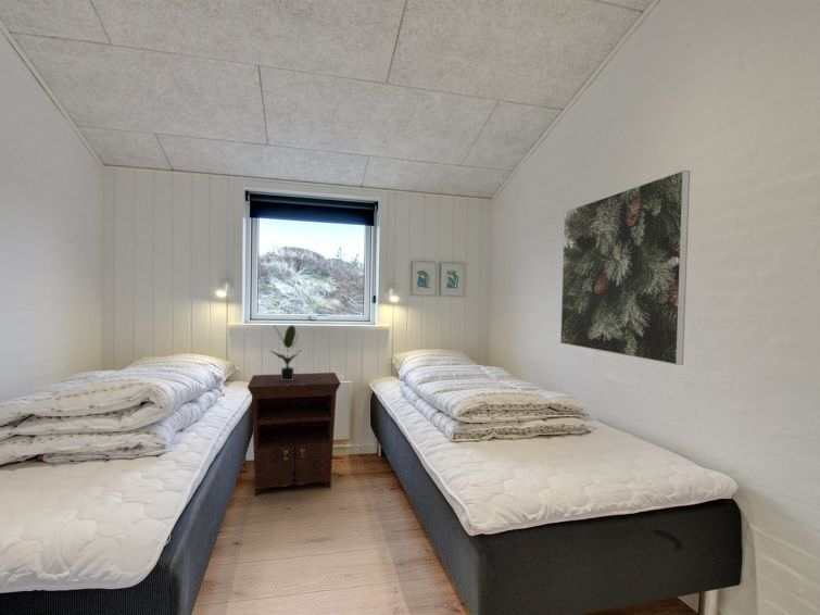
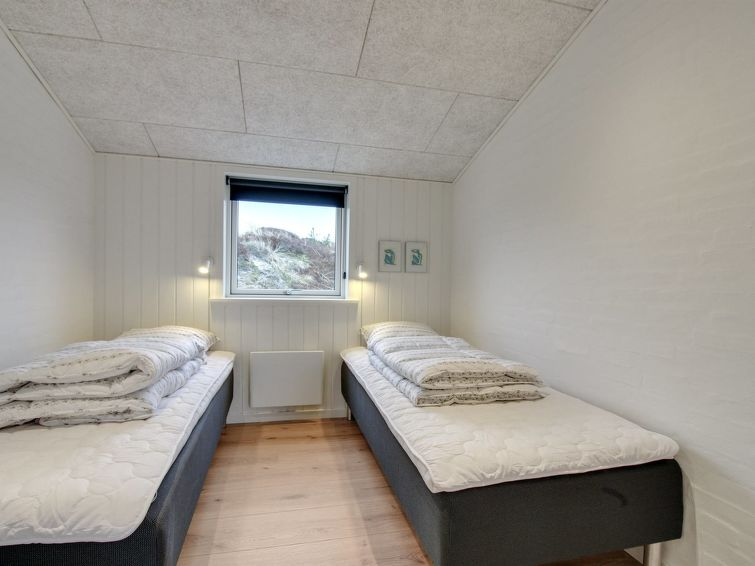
- nightstand [247,372,342,498]
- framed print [559,168,691,366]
- potted plant [268,324,303,380]
